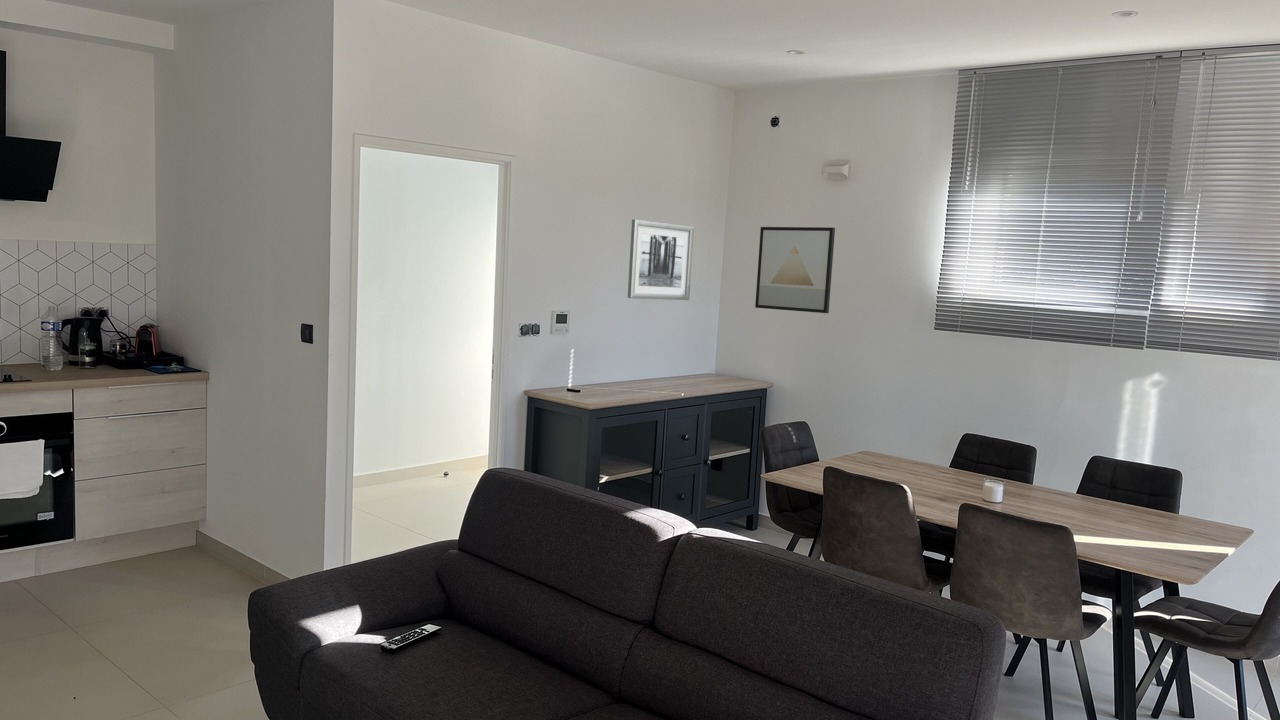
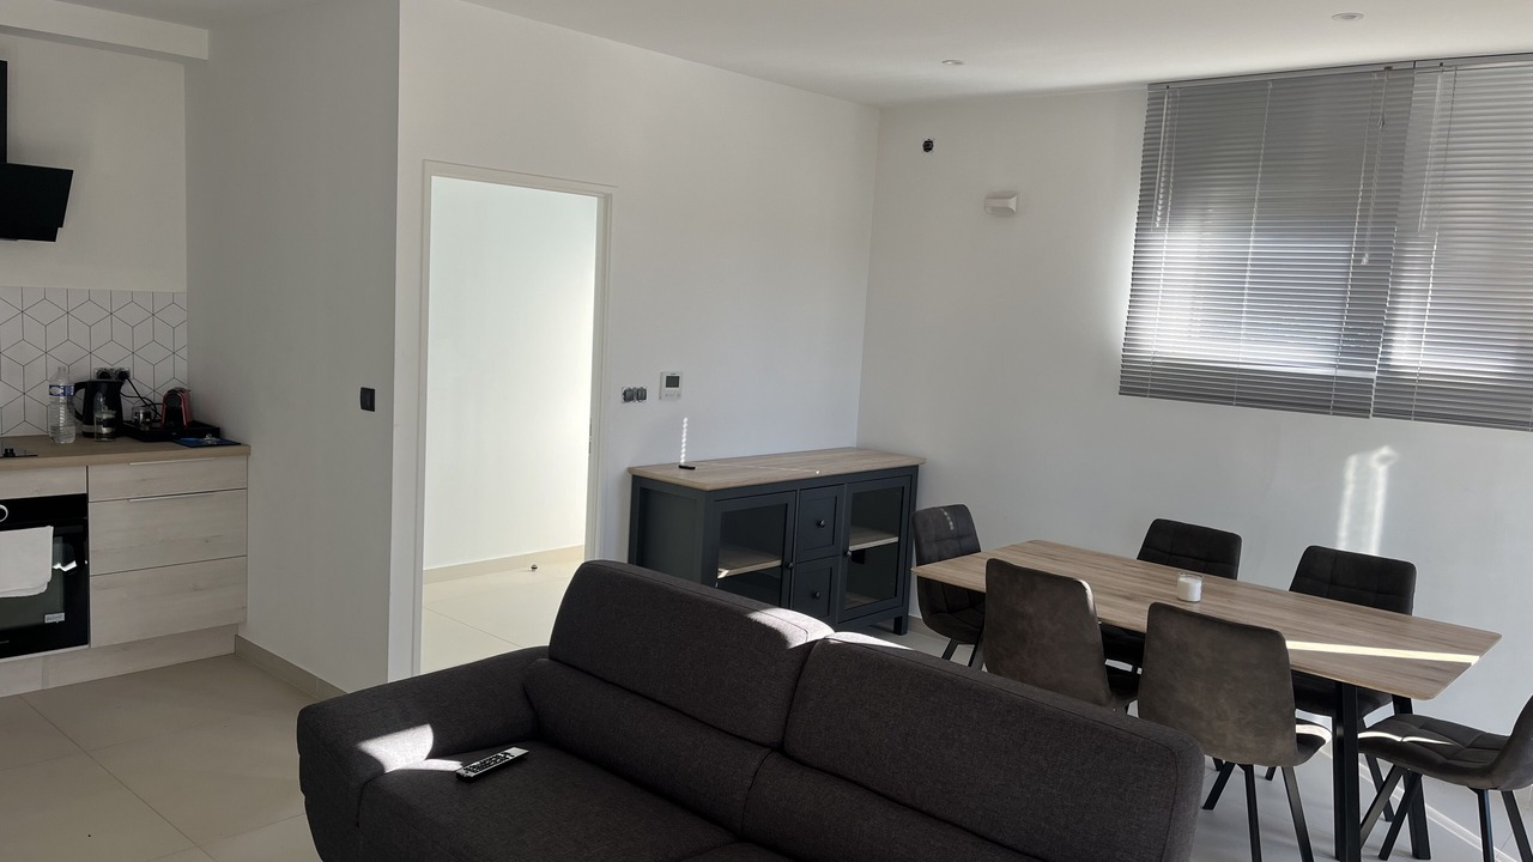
- wall art [627,218,695,301]
- wall art [754,226,836,314]
